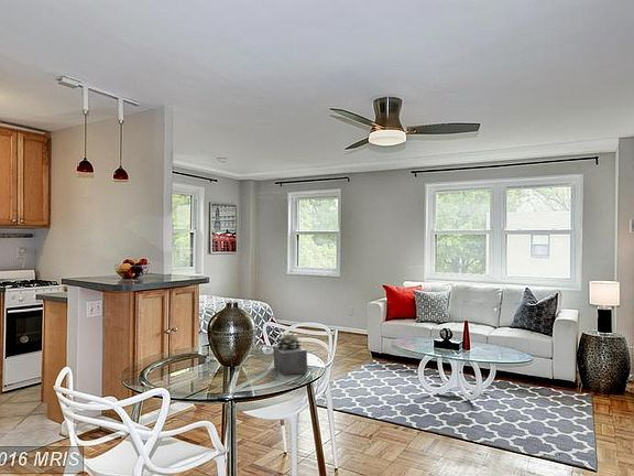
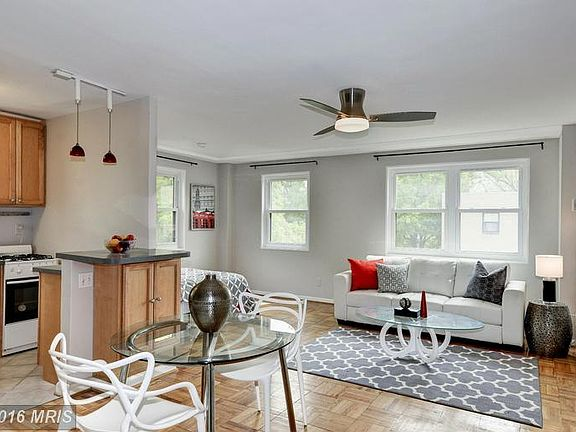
- succulent plant [272,333,308,377]
